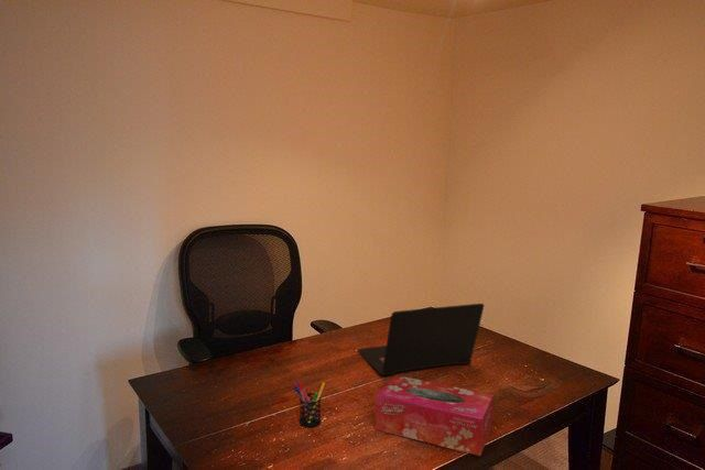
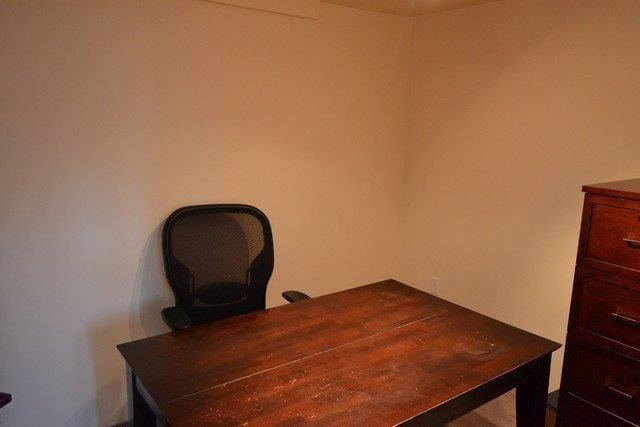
- tissue box [373,374,495,457]
- pen holder [293,381,326,428]
- laptop [357,303,485,376]
